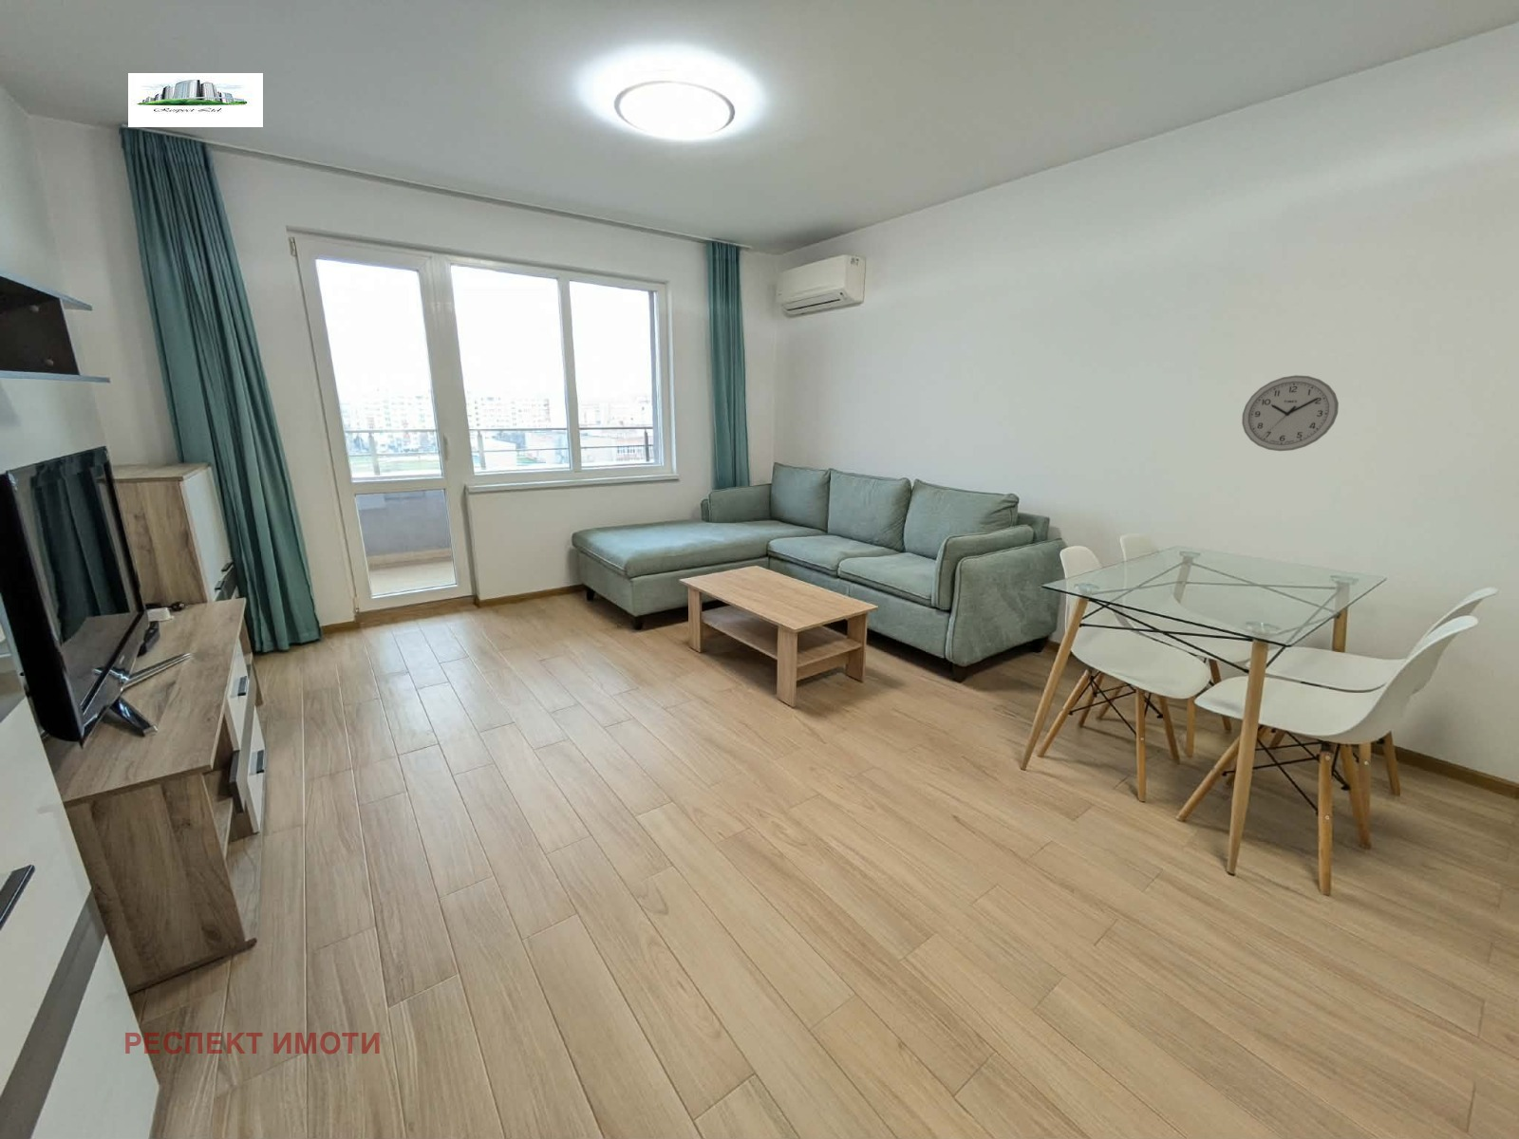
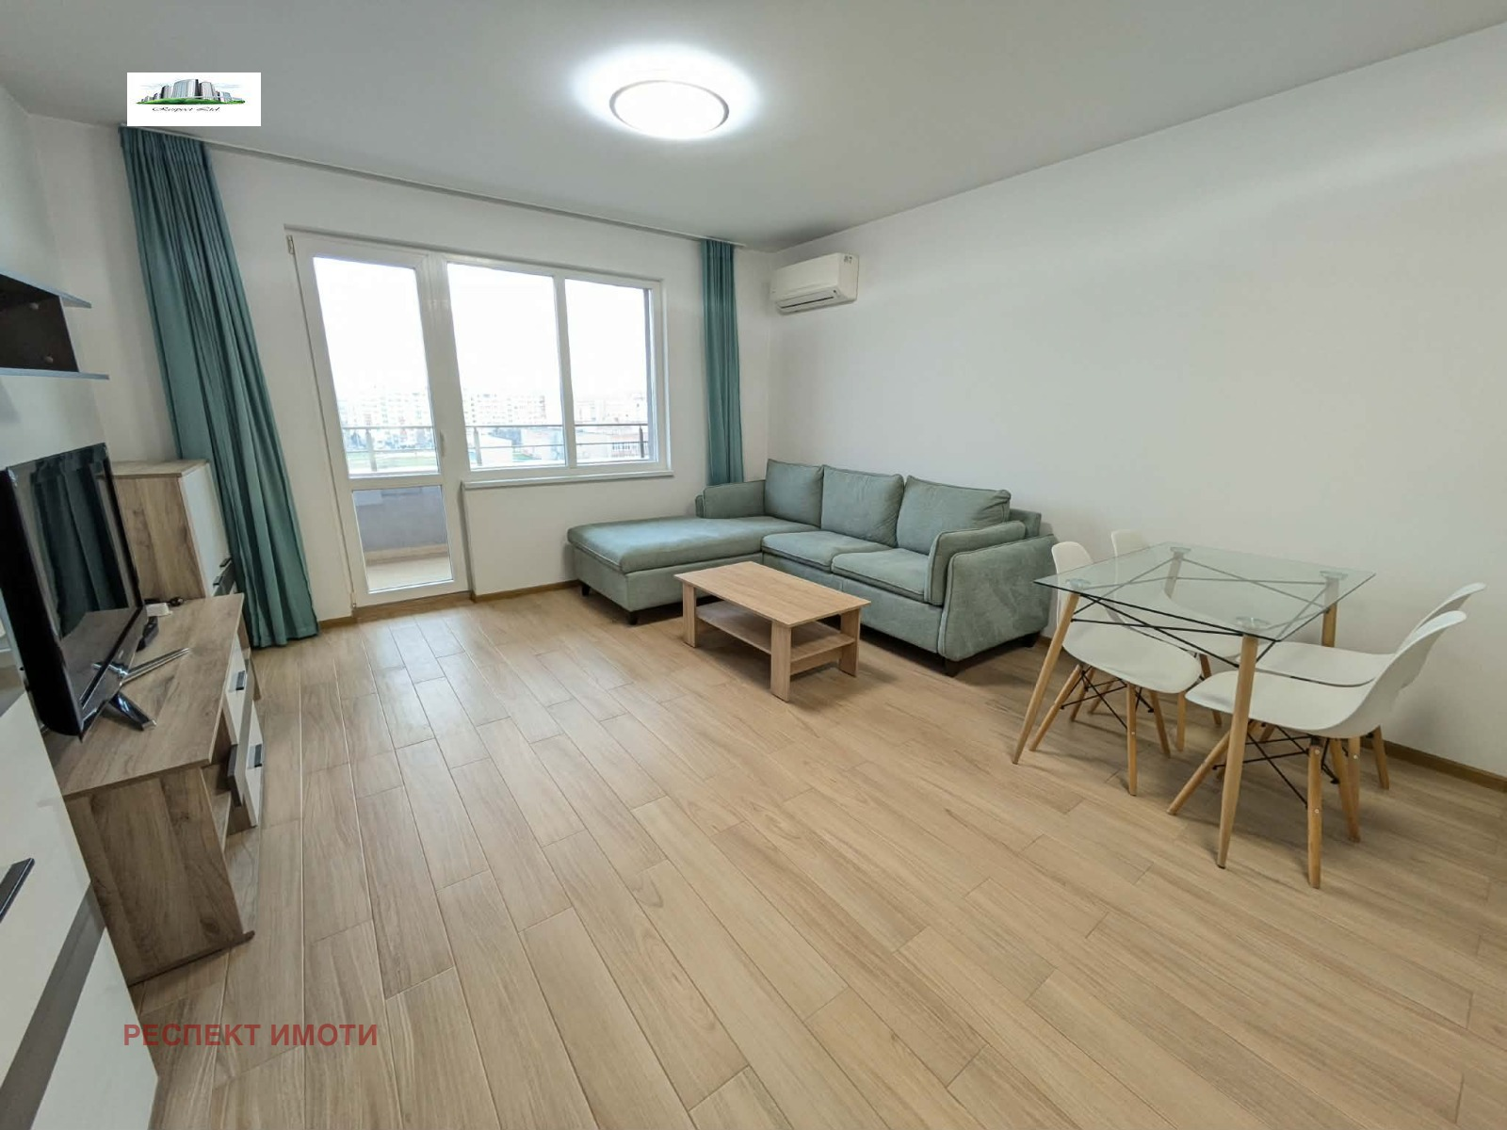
- wall clock [1240,374,1340,452]
